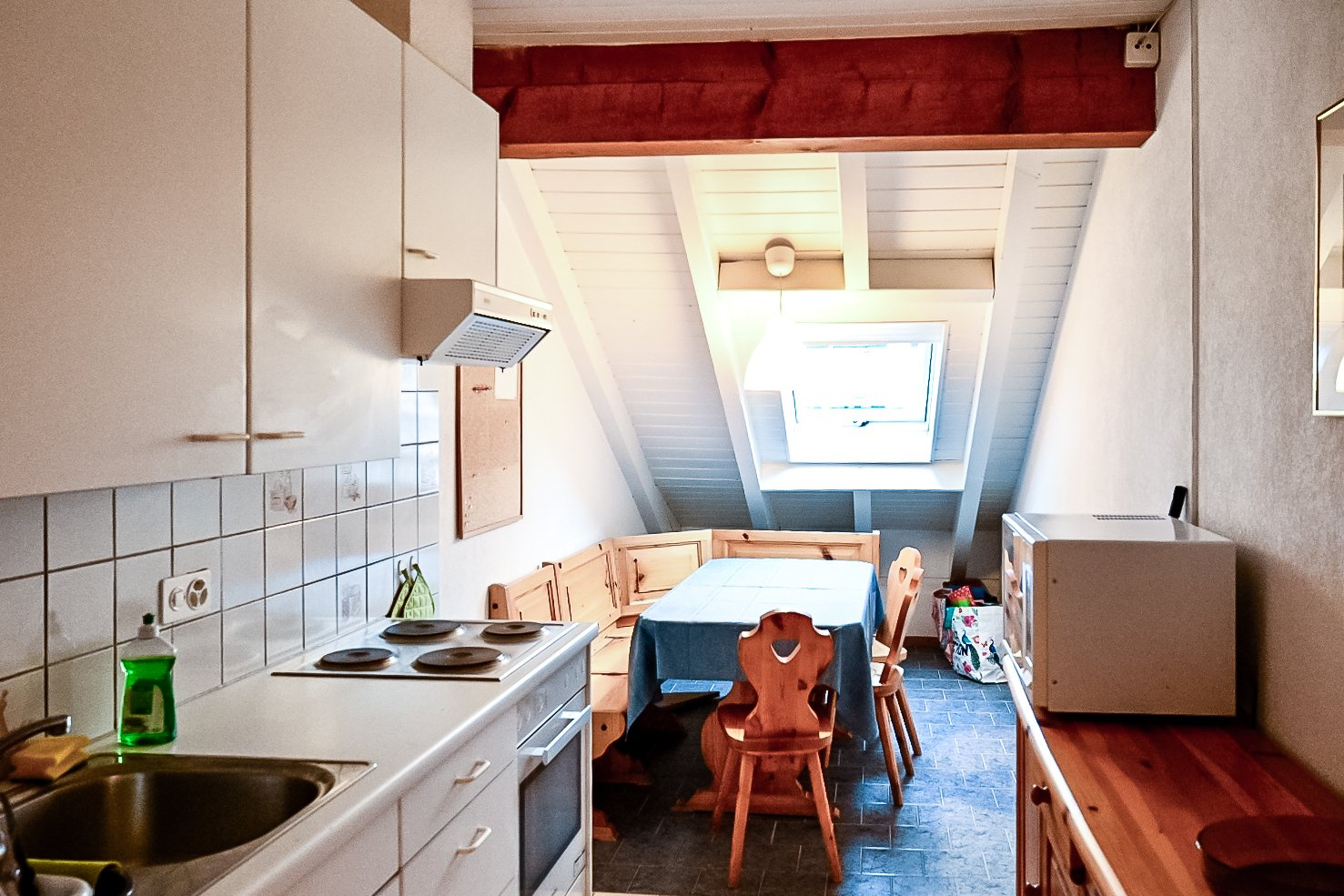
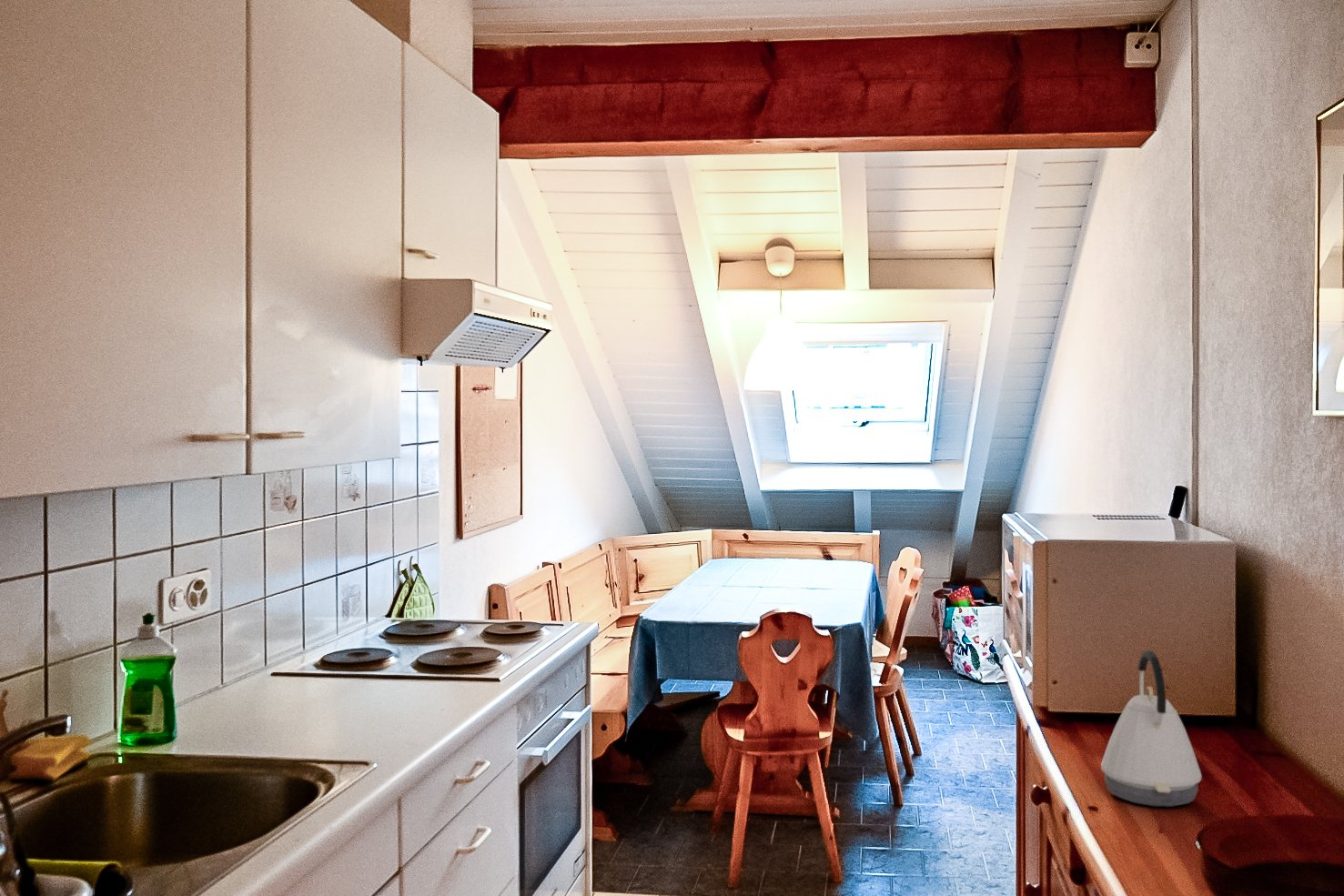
+ kettle [1100,649,1202,808]
